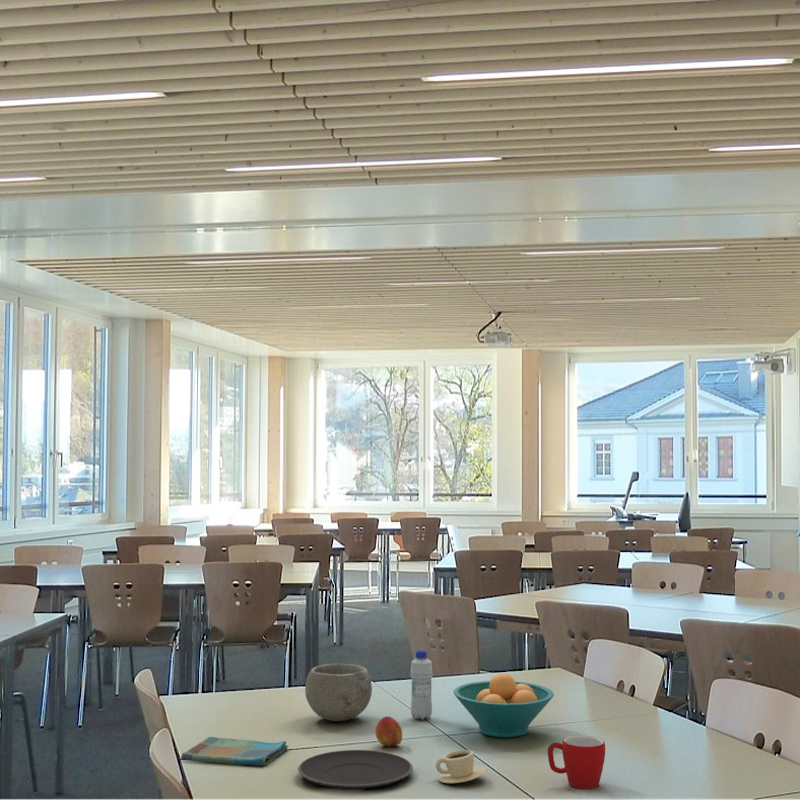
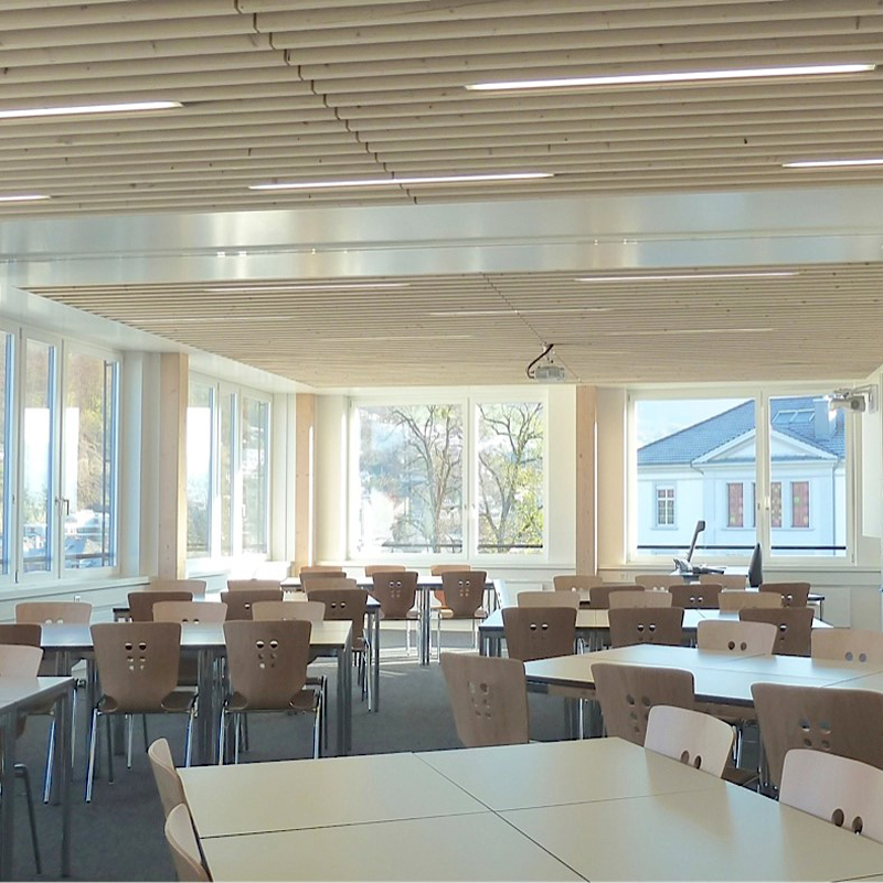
- bowl [304,663,373,722]
- mug [547,734,606,789]
- peach [374,715,403,747]
- bottle [409,649,434,721]
- plate [297,749,414,790]
- dish towel [180,736,289,767]
- cup [435,749,487,784]
- fruit bowl [453,672,555,739]
